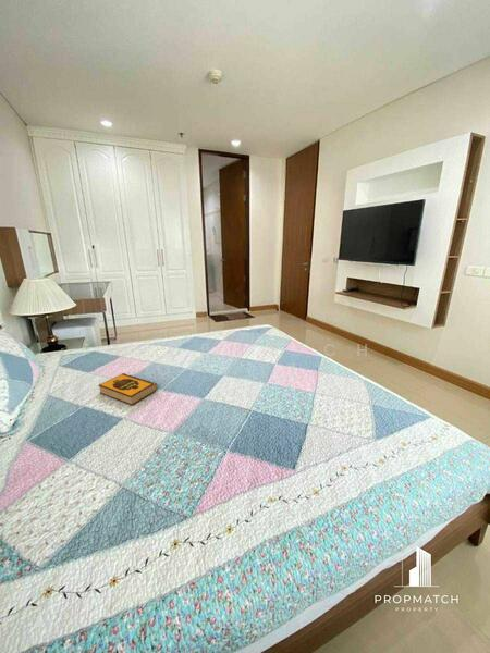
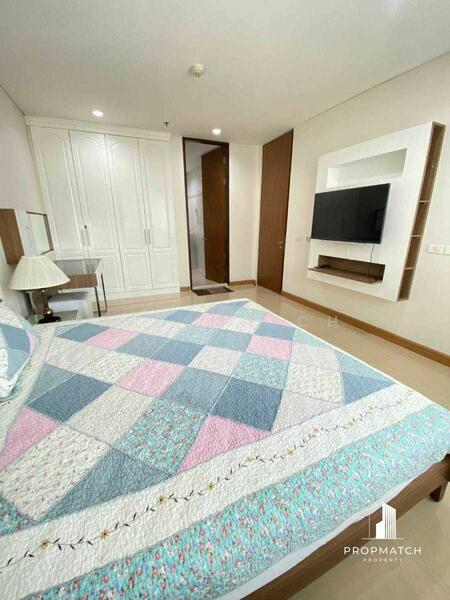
- hardback book [98,372,159,406]
